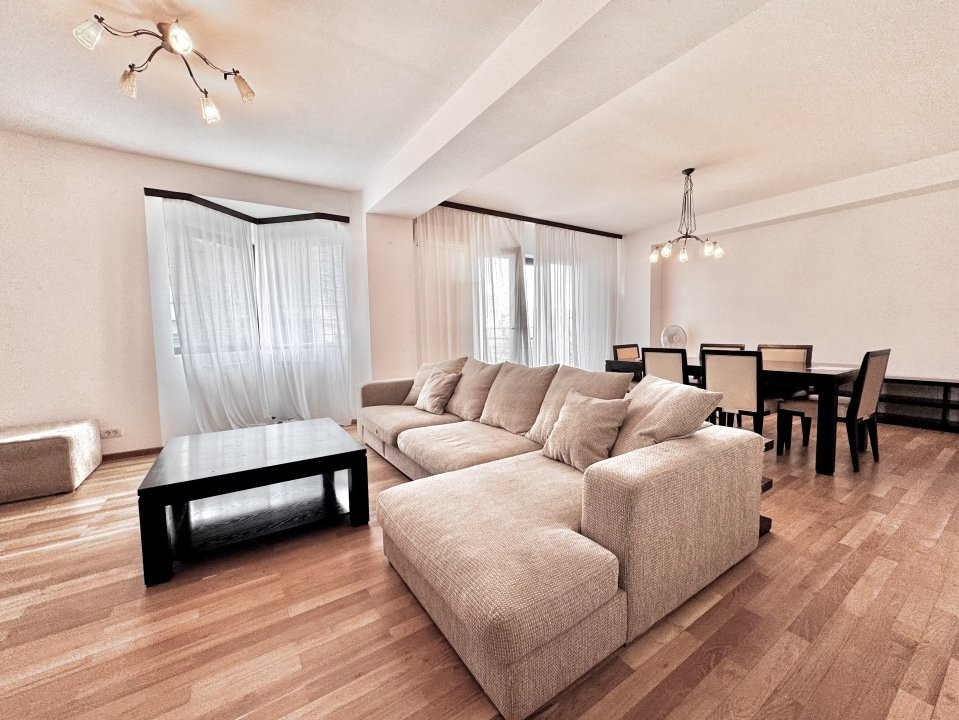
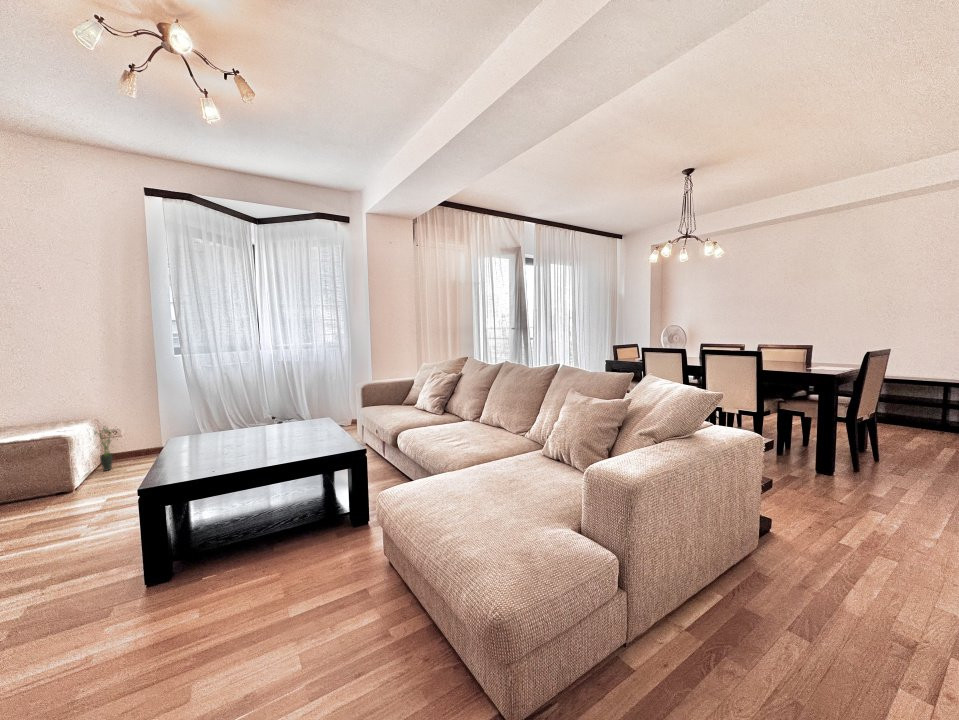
+ potted plant [93,425,122,472]
